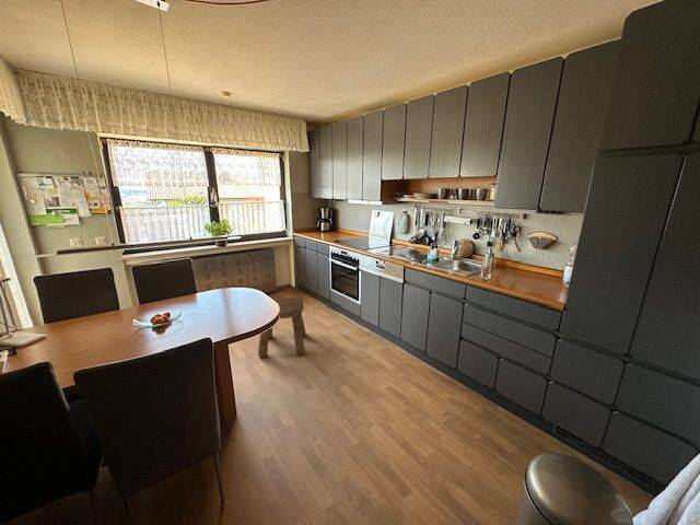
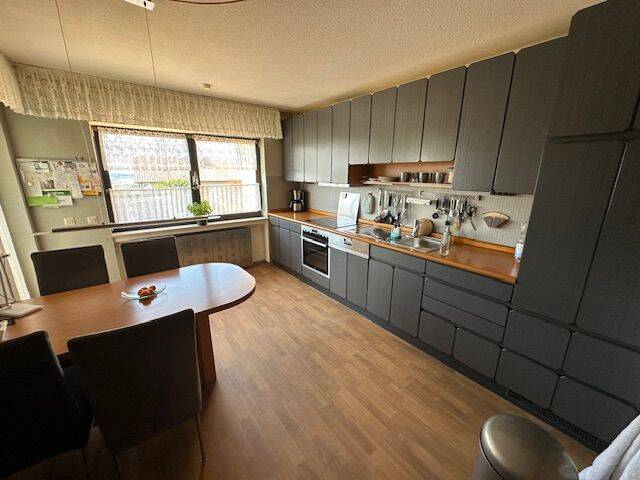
- stool [257,296,307,358]
